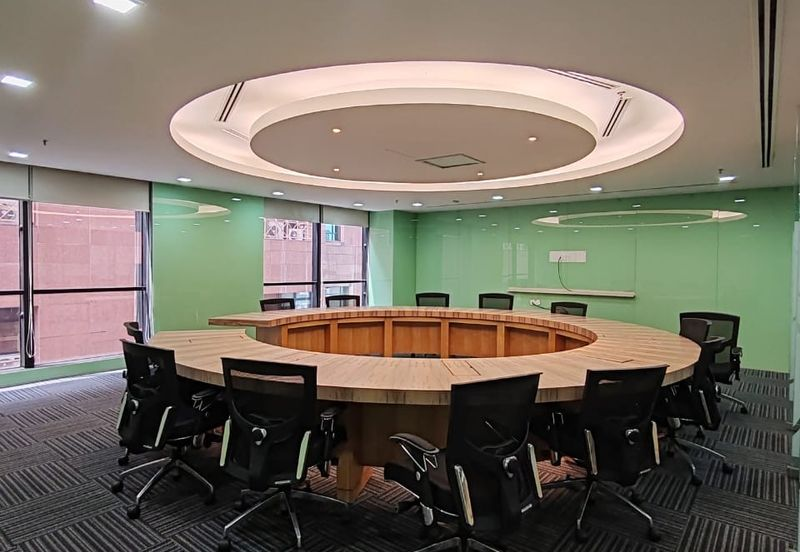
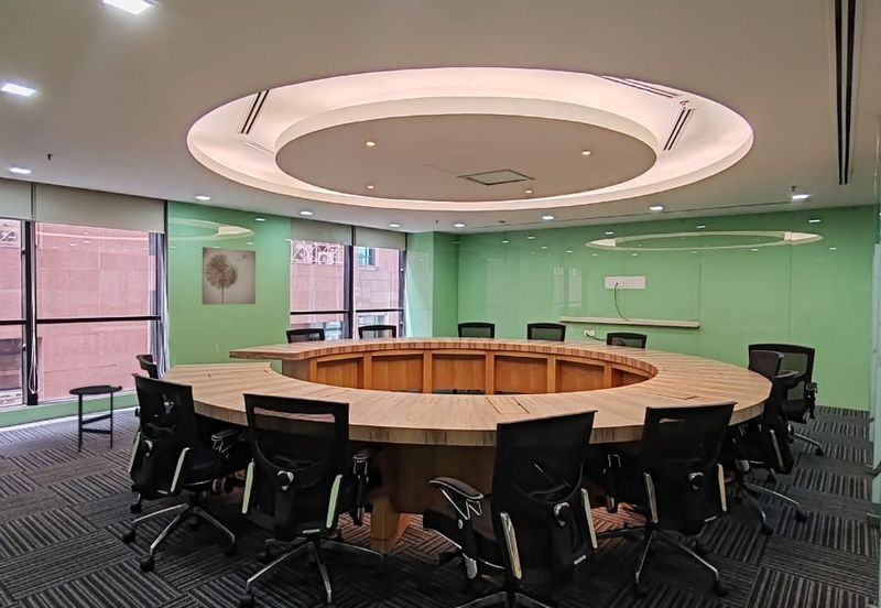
+ side table [68,384,123,453]
+ wall art [202,246,257,305]
